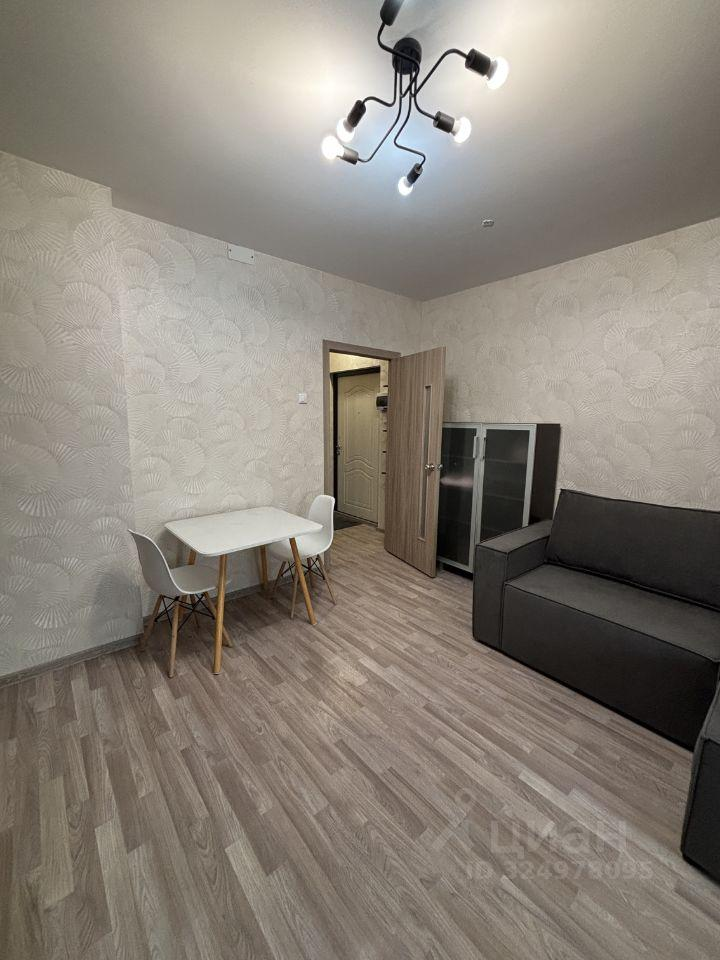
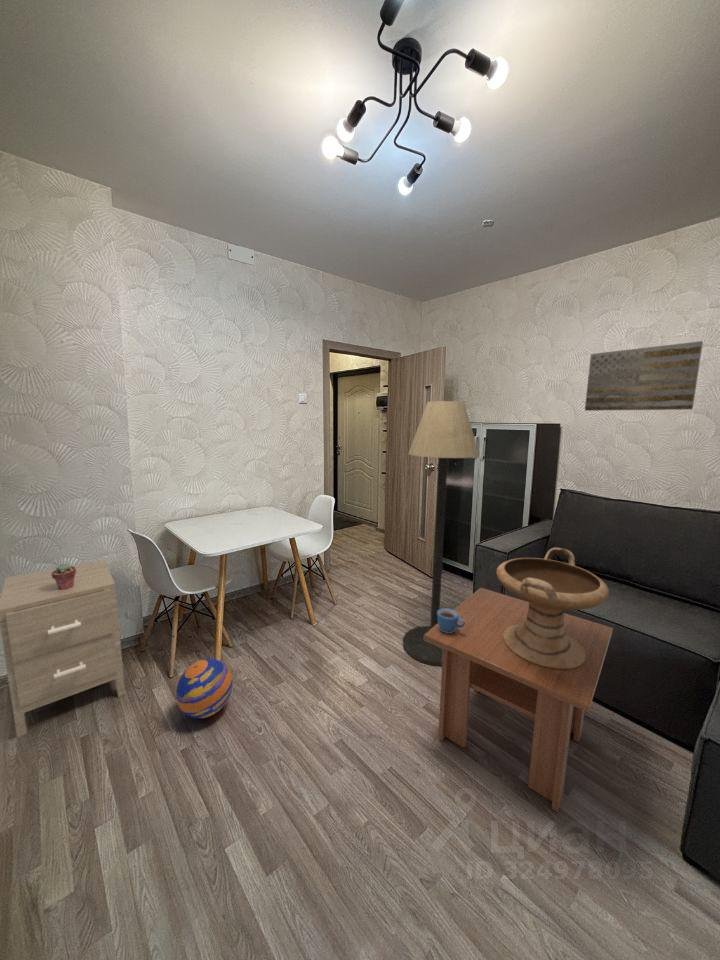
+ potted succulent [51,562,76,590]
+ coffee table [424,587,614,813]
+ decorative bowl [495,547,610,669]
+ wall art [584,340,704,412]
+ ball [175,658,234,719]
+ mug [437,607,465,633]
+ nightstand [0,559,126,738]
+ floor lamp [402,400,480,667]
